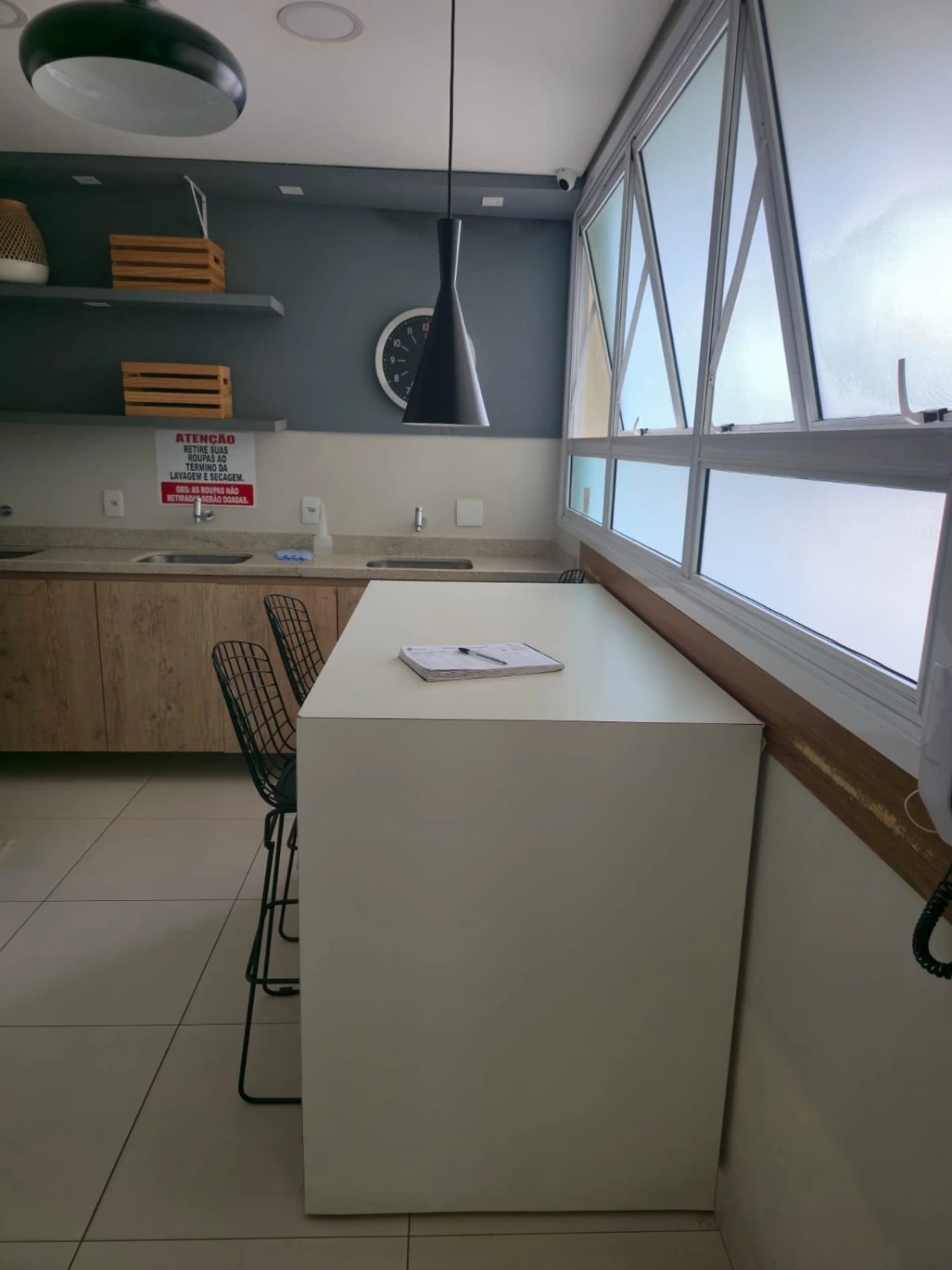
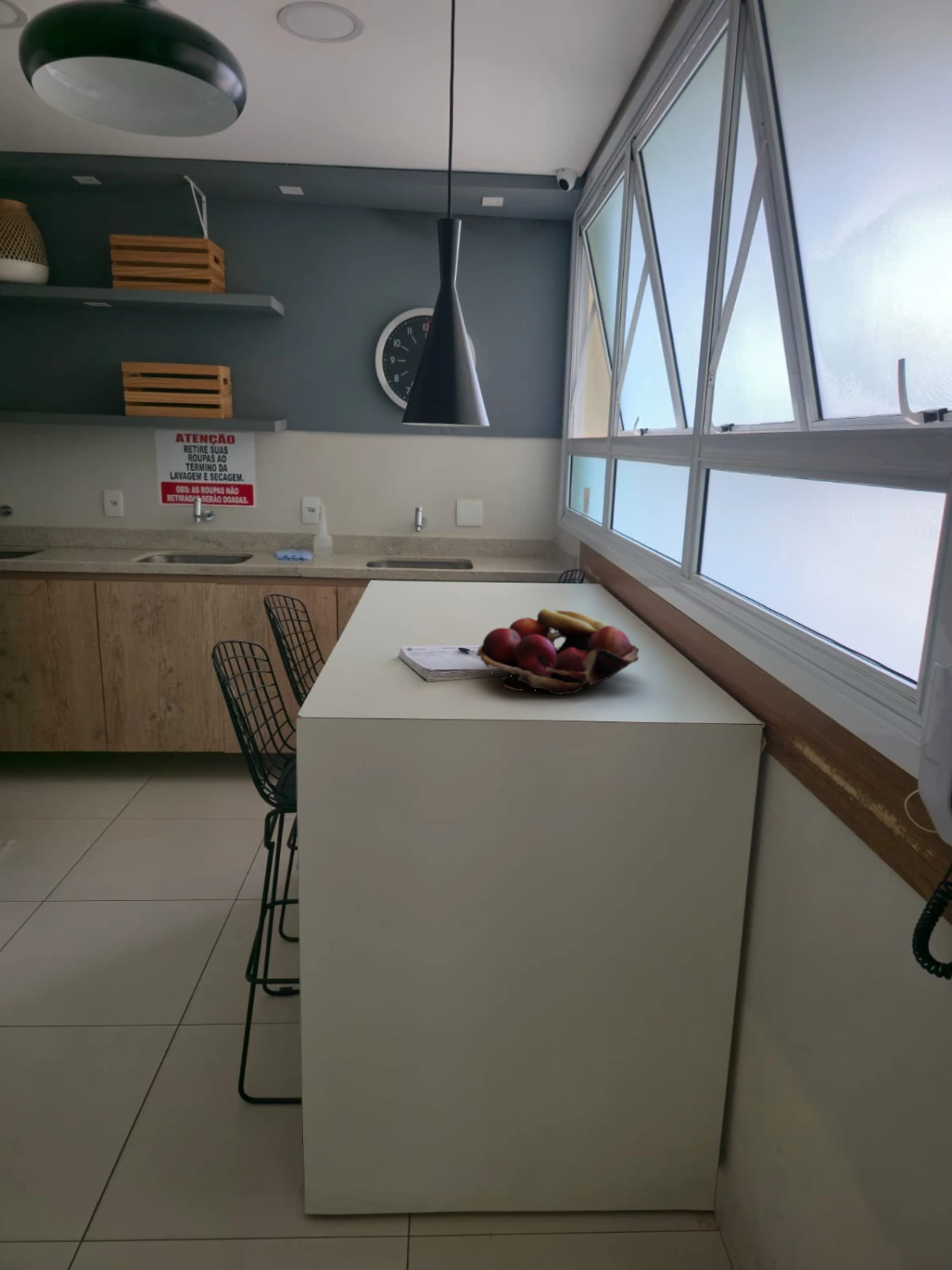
+ fruit basket [476,608,640,696]
